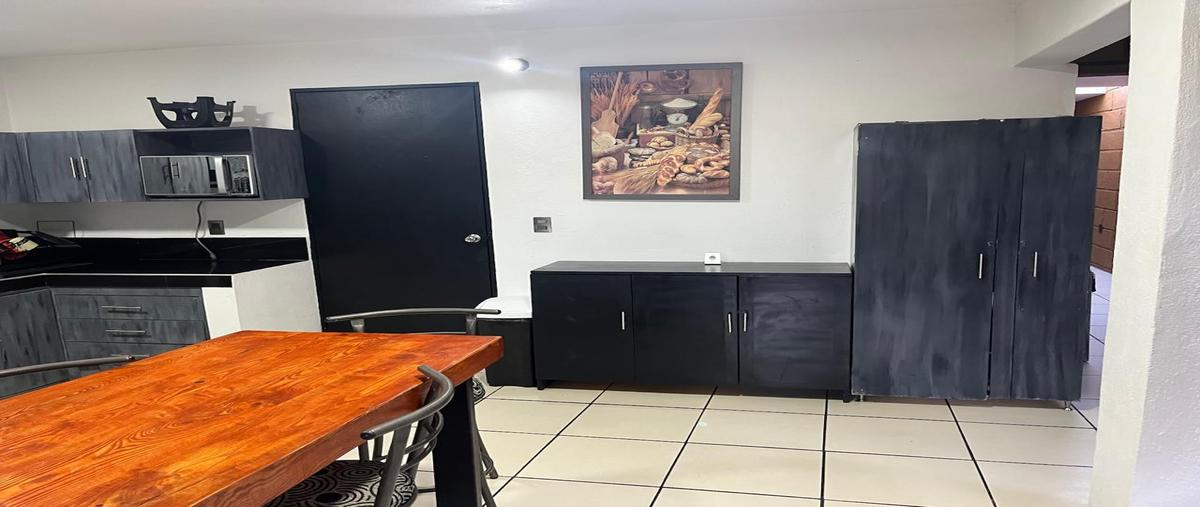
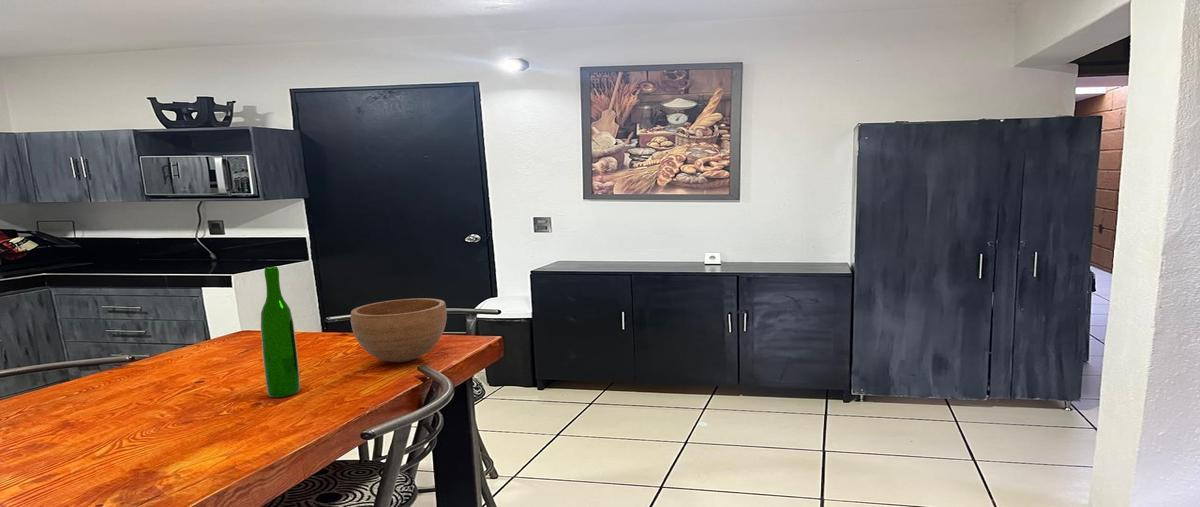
+ bowl [350,297,448,363]
+ wine bottle [260,266,301,399]
